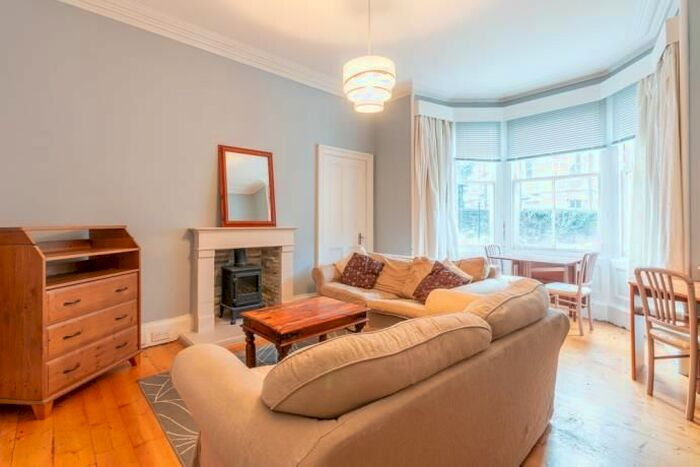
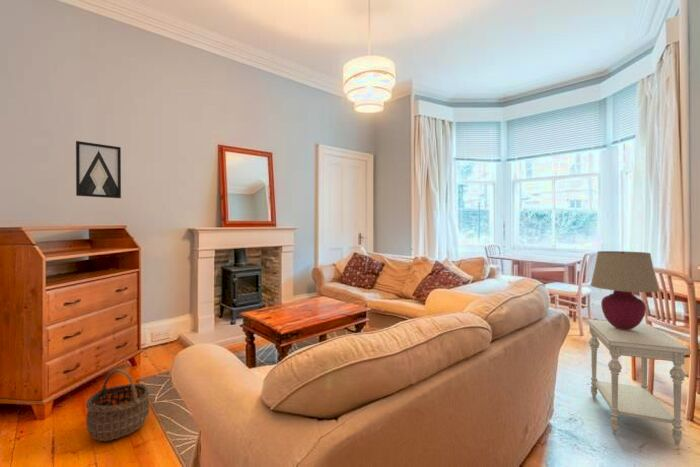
+ wall art [75,140,122,199]
+ side table [585,318,692,447]
+ table lamp [589,250,660,330]
+ wicker basket [85,368,151,442]
